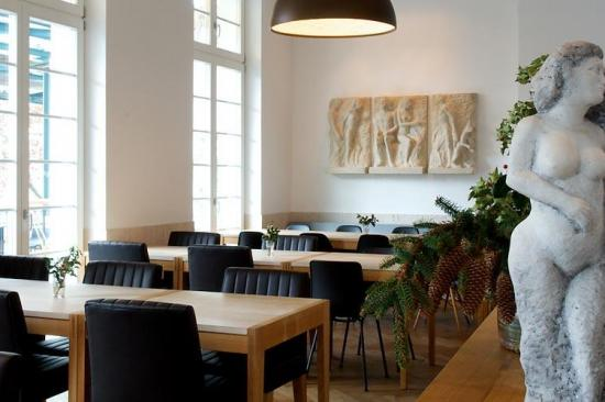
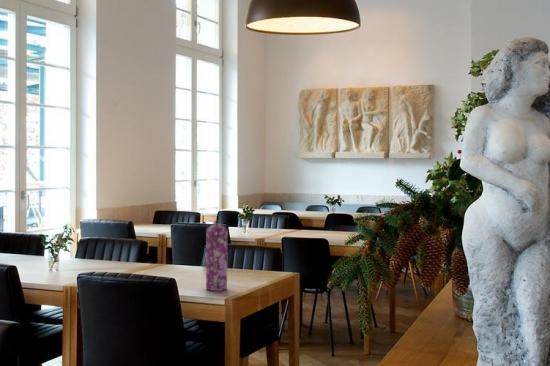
+ gas cylinder [205,219,229,292]
